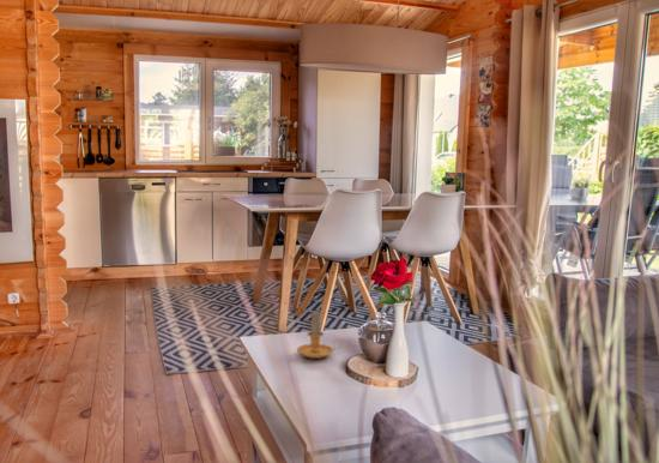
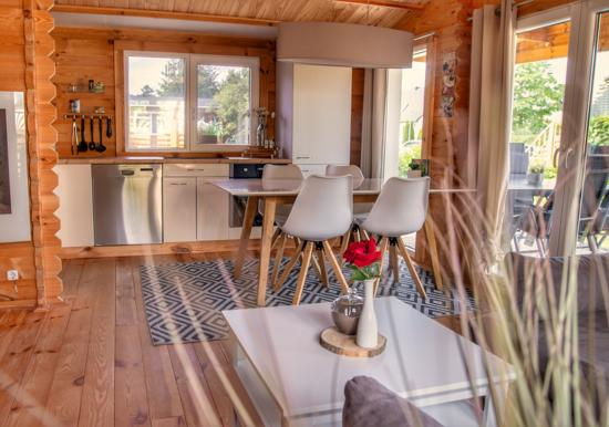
- candle [296,309,343,360]
